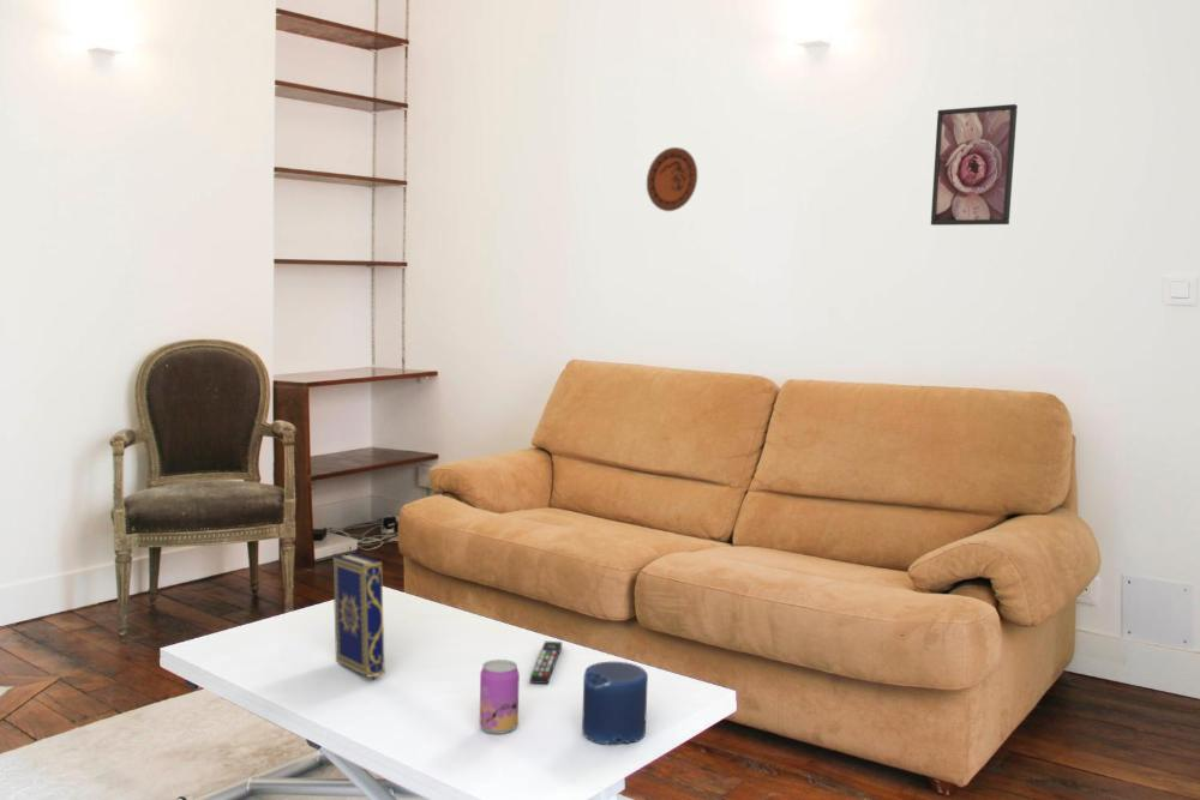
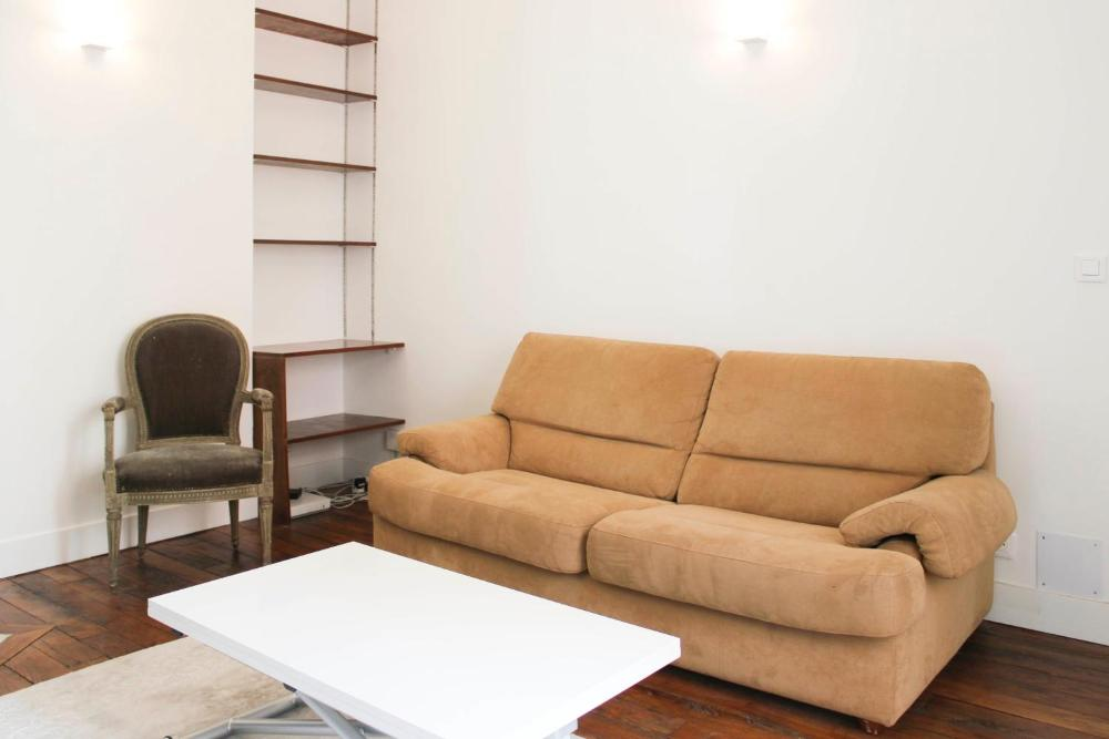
- decorative plate [646,146,698,212]
- book [331,552,386,681]
- candle [581,661,649,745]
- remote control [529,640,563,685]
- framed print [930,103,1019,227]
- beer can [479,658,521,735]
